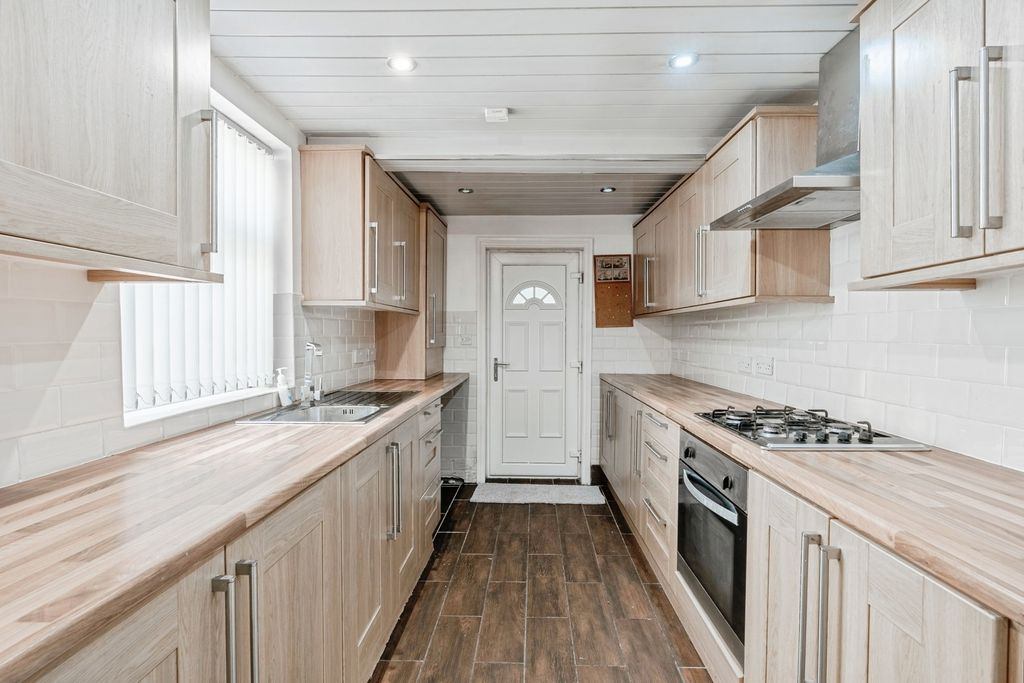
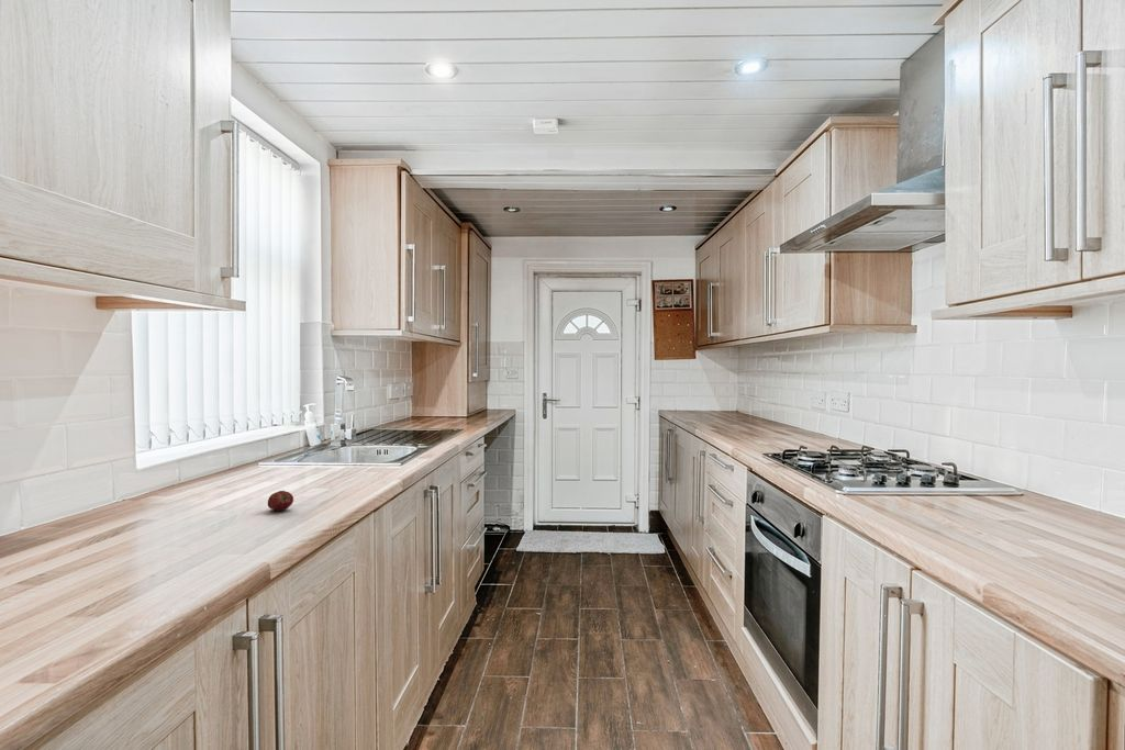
+ fruit [267,490,294,512]
